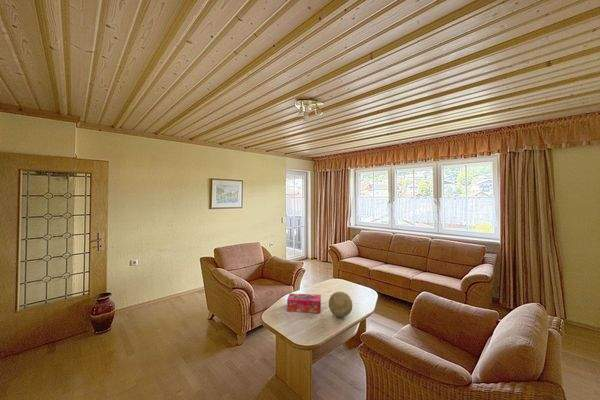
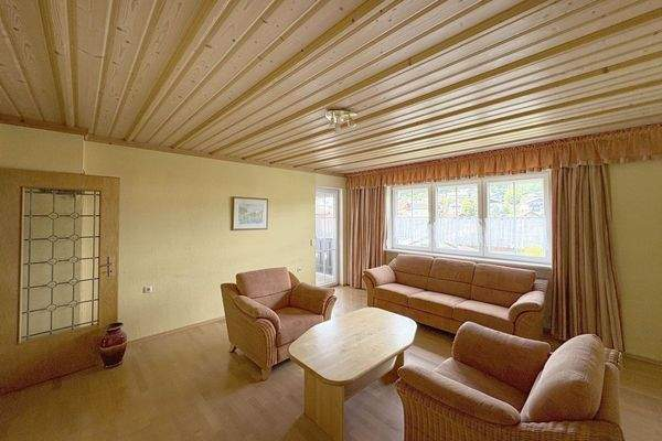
- decorative ball [328,291,353,318]
- tissue box [286,293,322,314]
